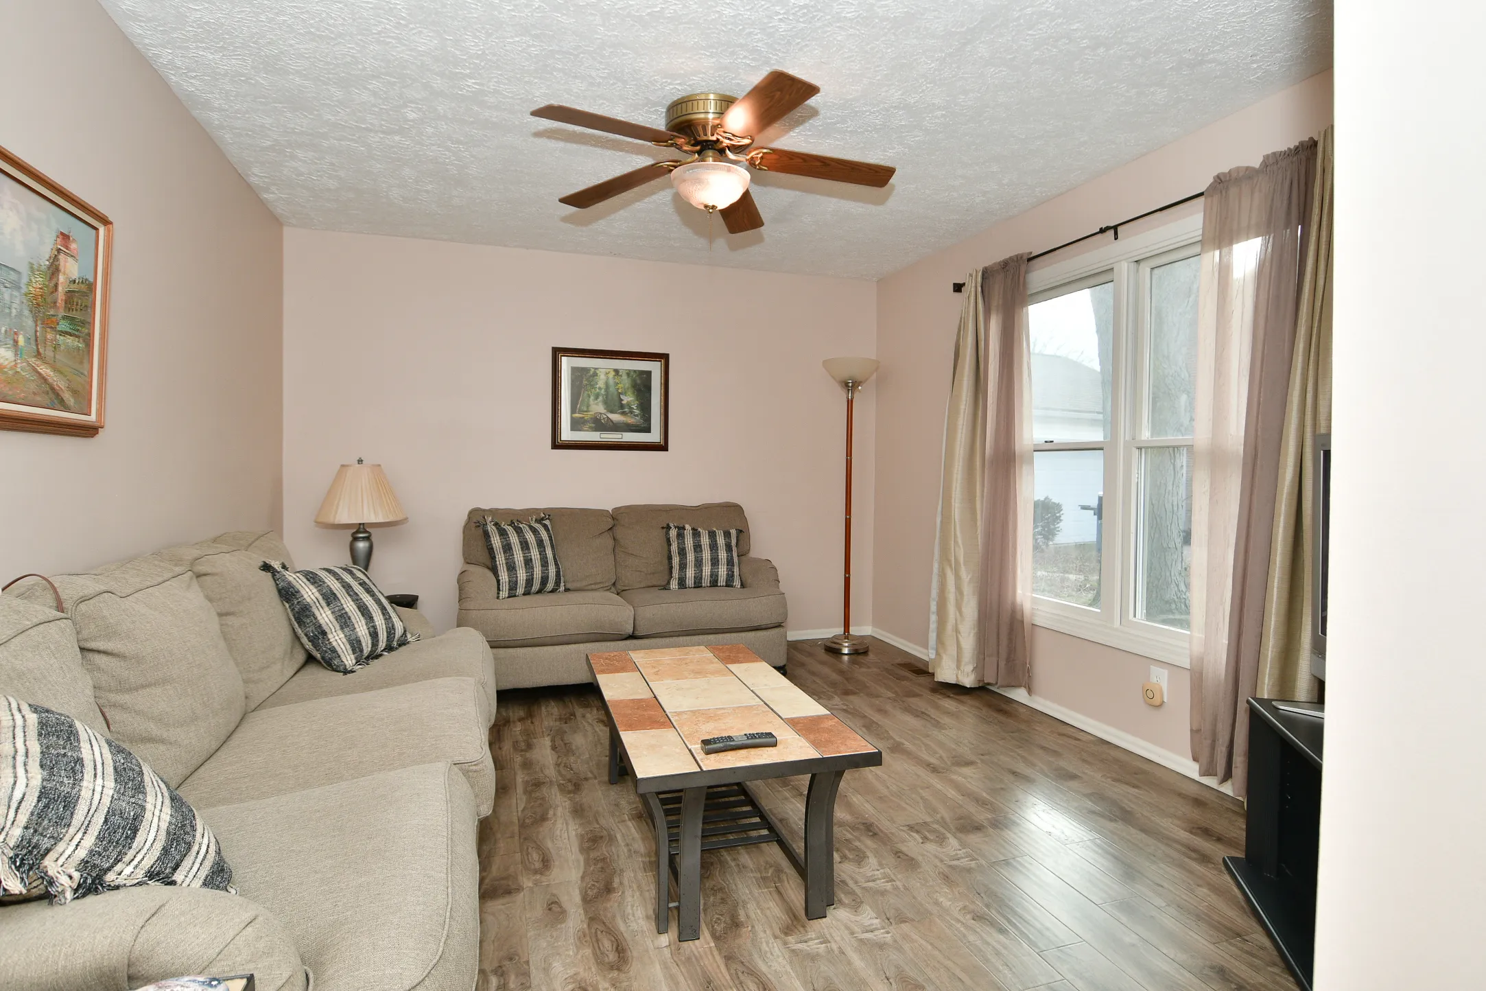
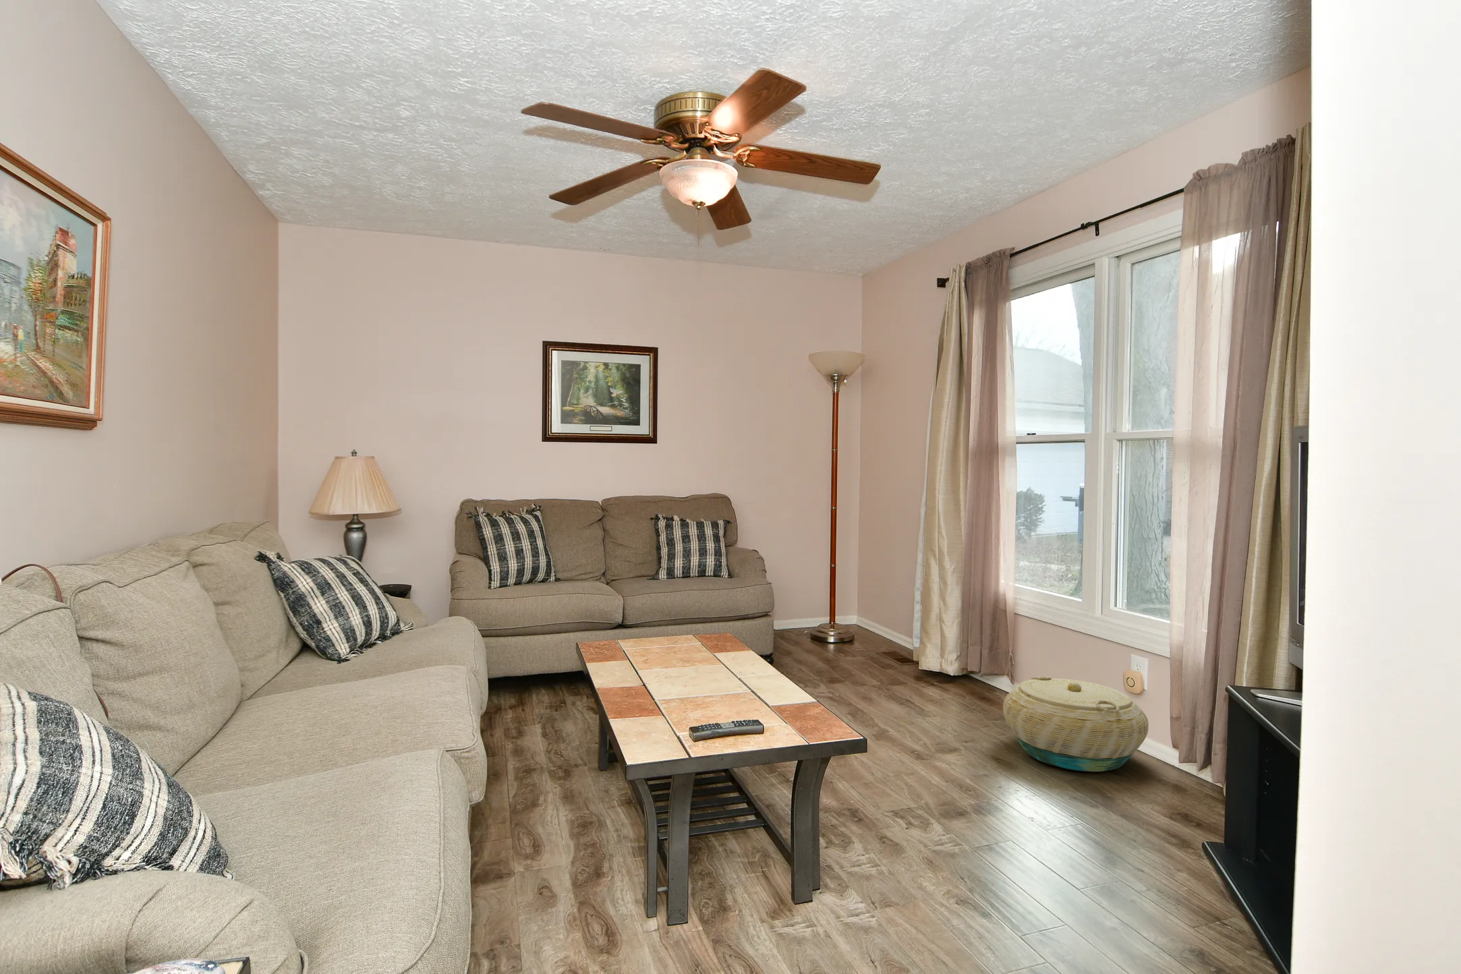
+ basket [1002,676,1149,772]
